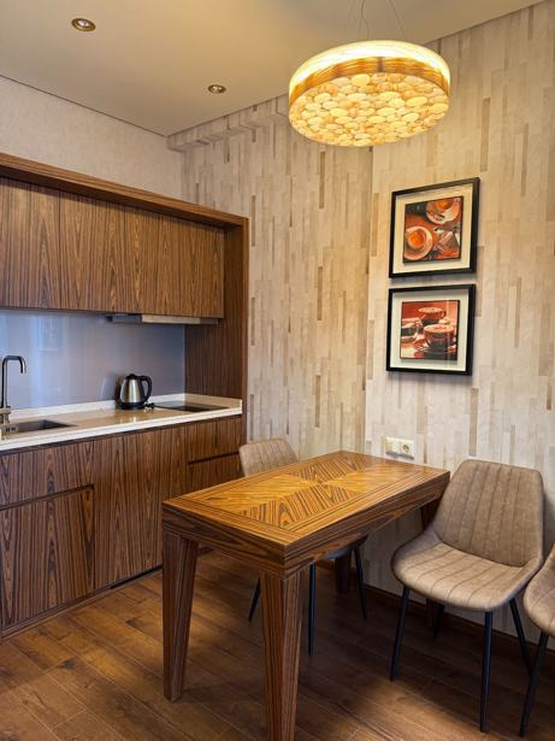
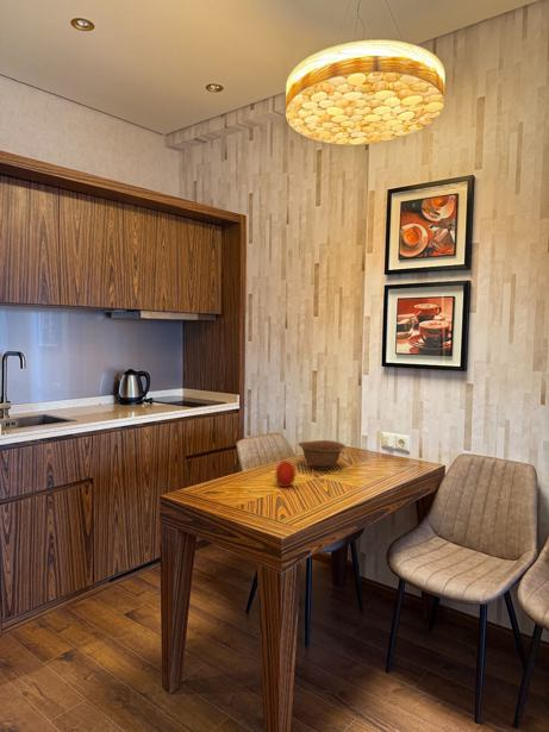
+ apple [275,459,297,488]
+ bowl [297,439,347,471]
